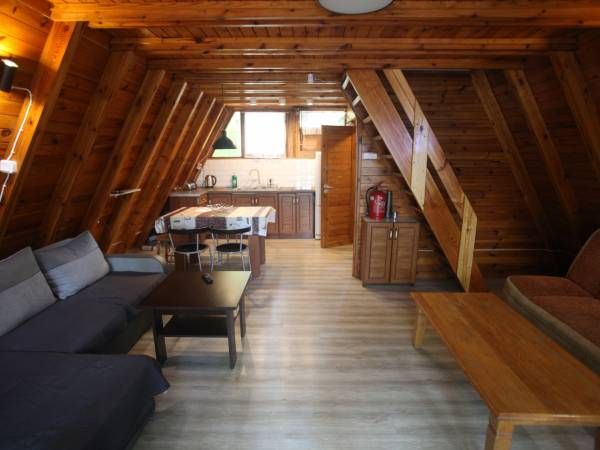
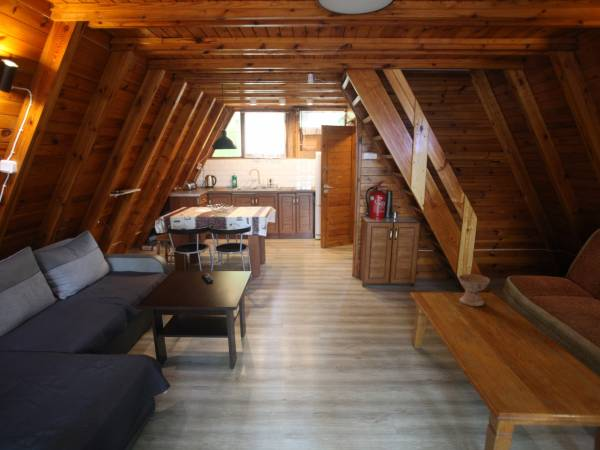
+ ceramic bowl [458,273,491,307]
